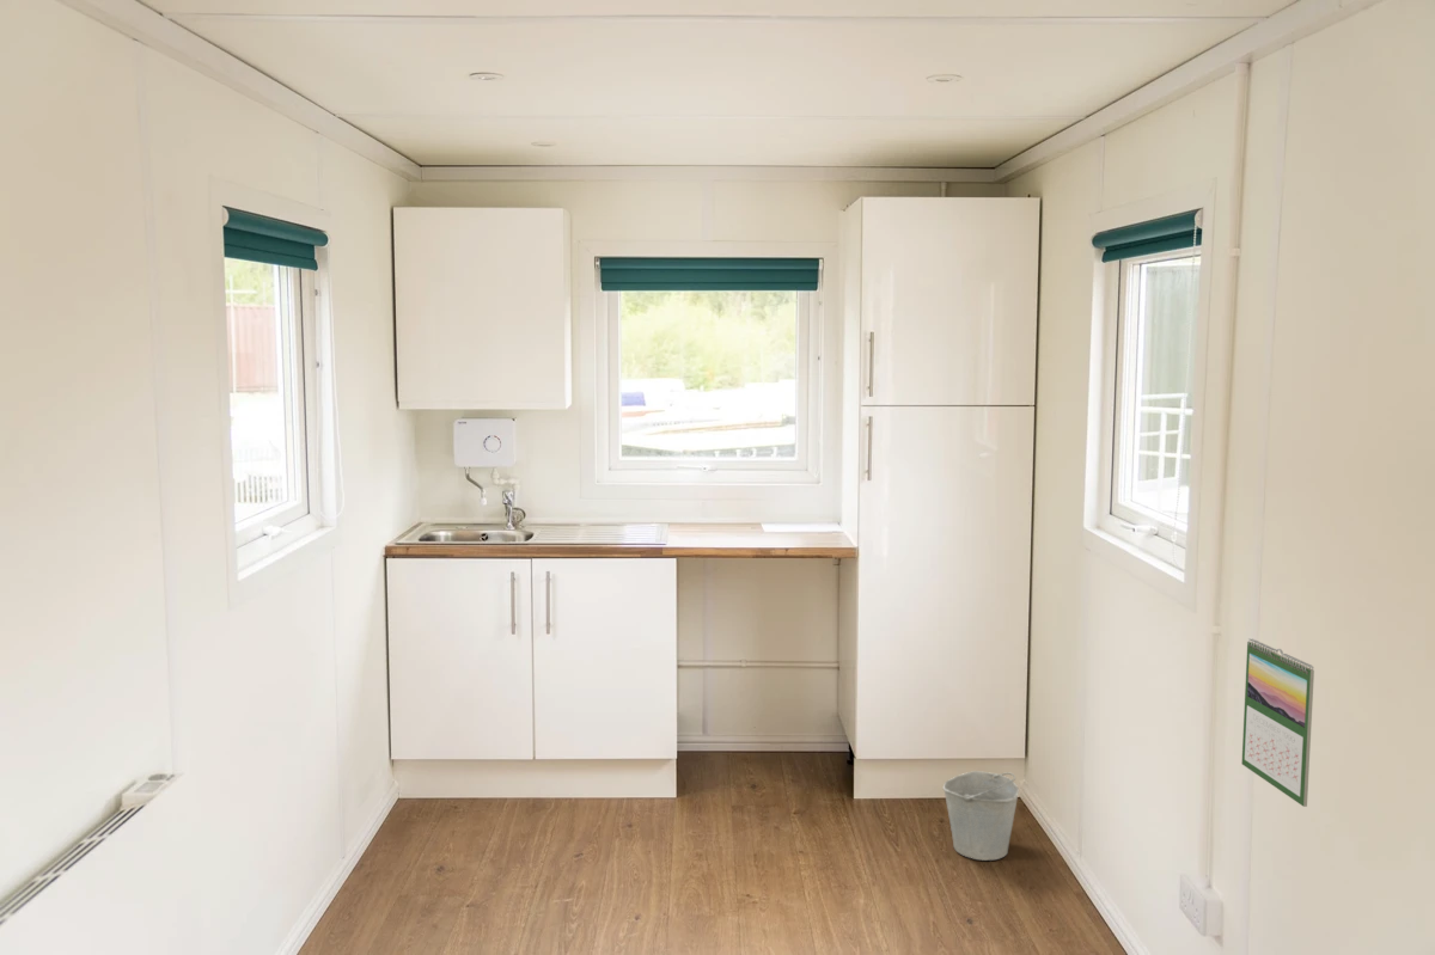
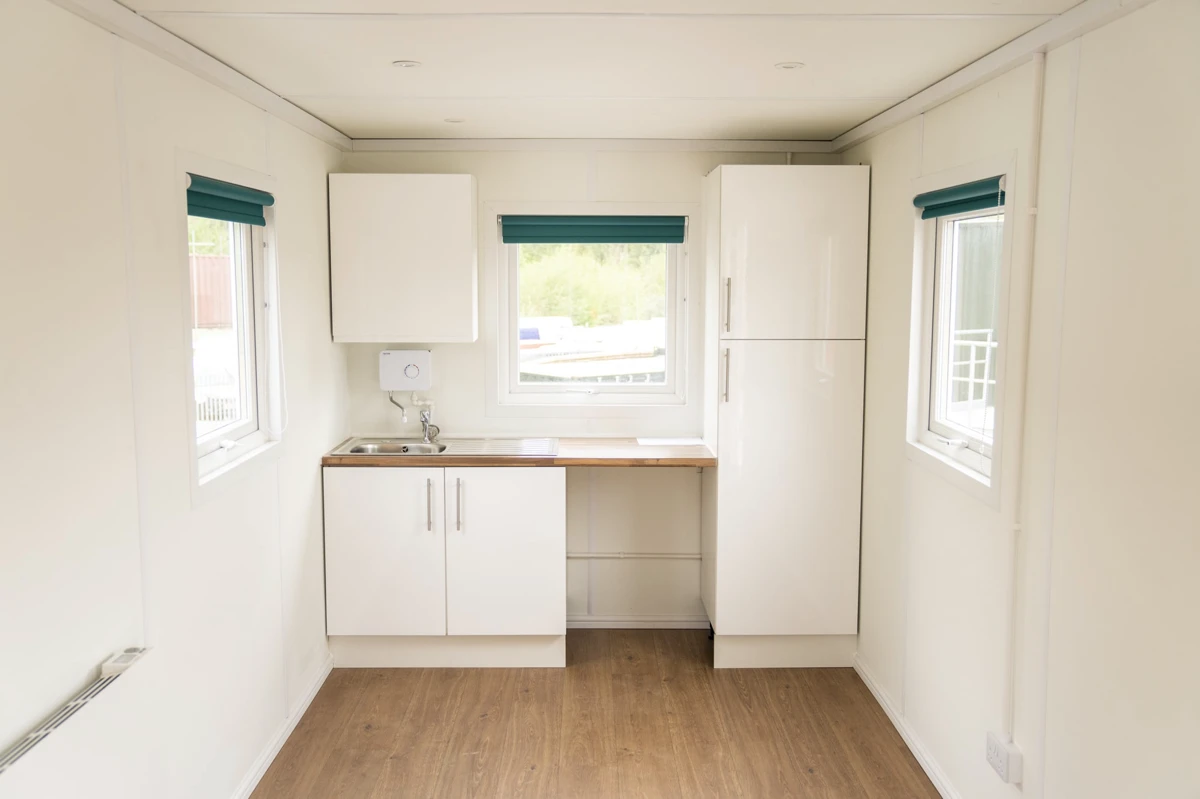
- bucket [941,770,1020,862]
- calendar [1241,637,1315,808]
